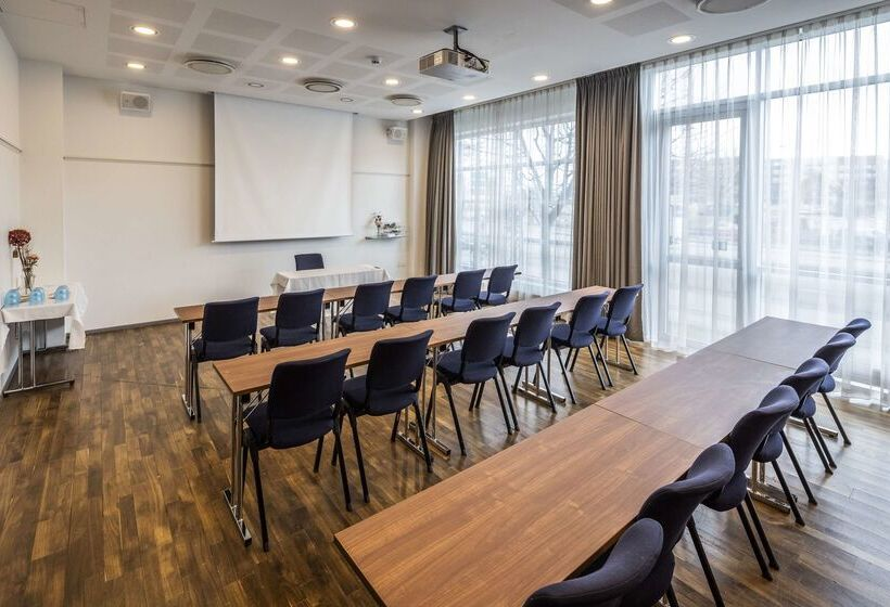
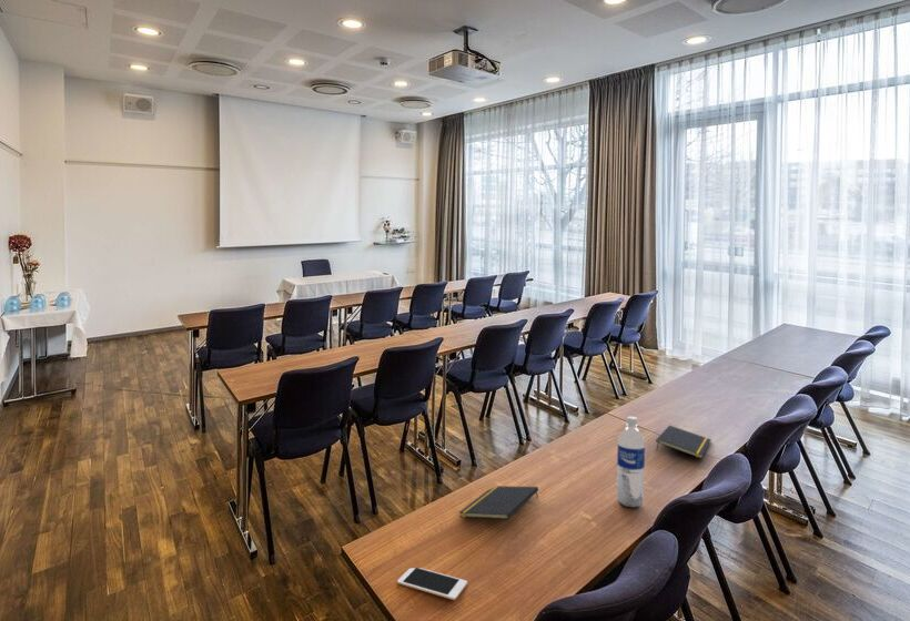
+ water bottle [616,416,646,509]
+ notepad [655,425,712,459]
+ cell phone [396,567,468,601]
+ notepad [458,485,539,520]
